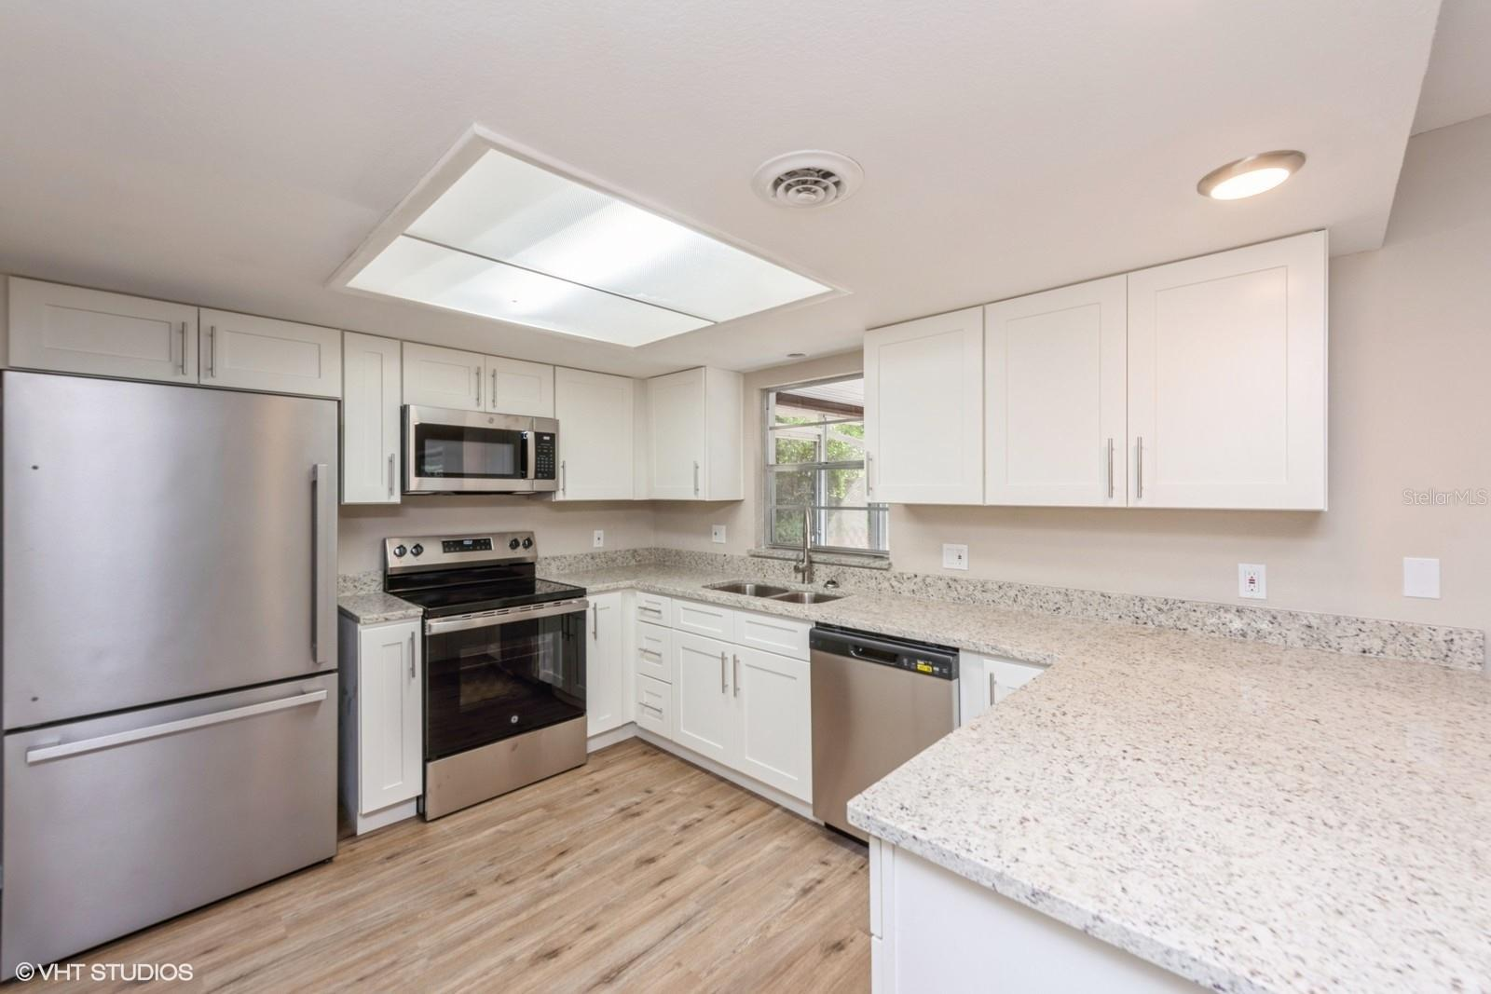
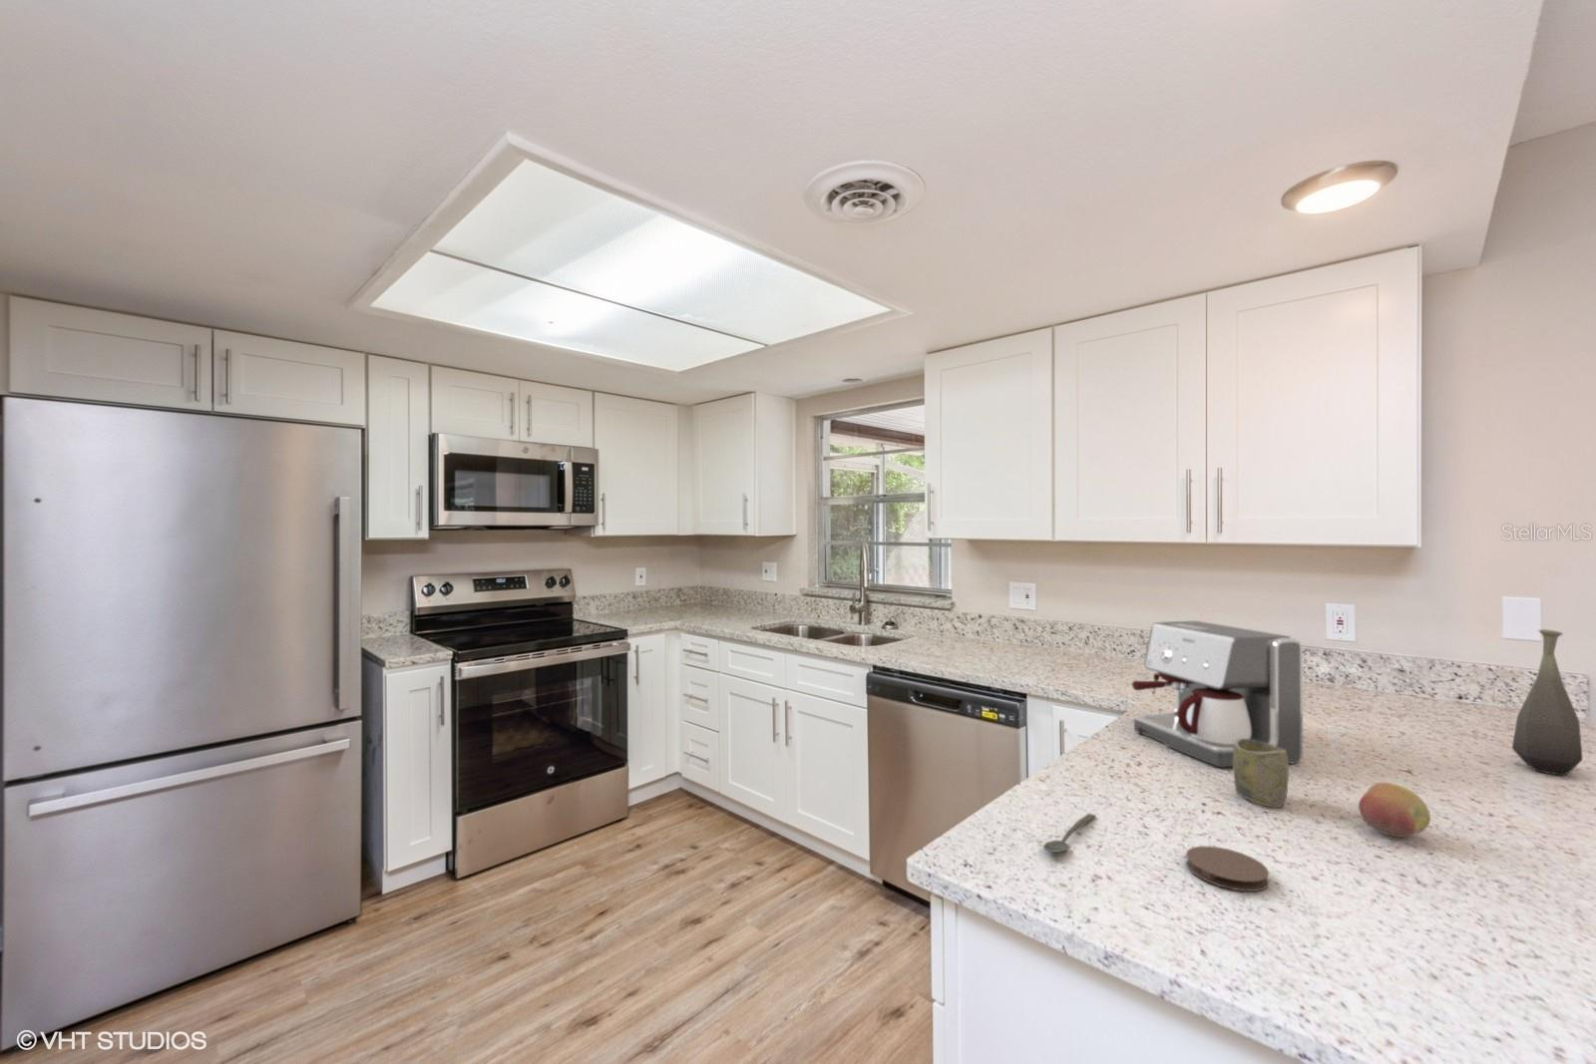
+ cup [1231,737,1290,809]
+ fruit [1357,781,1431,837]
+ bottle [1512,628,1584,777]
+ coffee maker [1132,620,1304,768]
+ coaster [1185,846,1269,893]
+ spoon [1043,812,1096,854]
